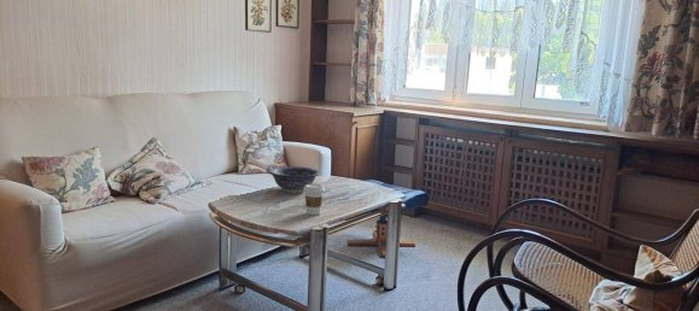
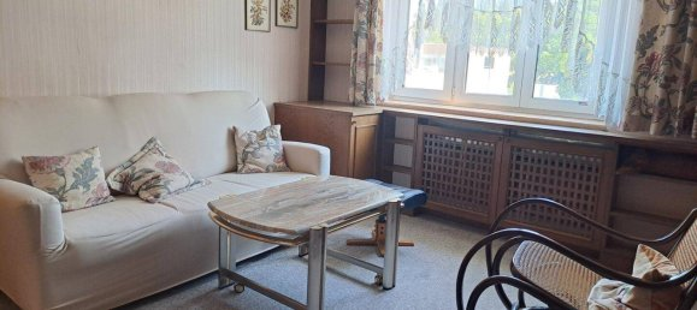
- coffee cup [303,183,326,216]
- decorative bowl [267,165,321,194]
